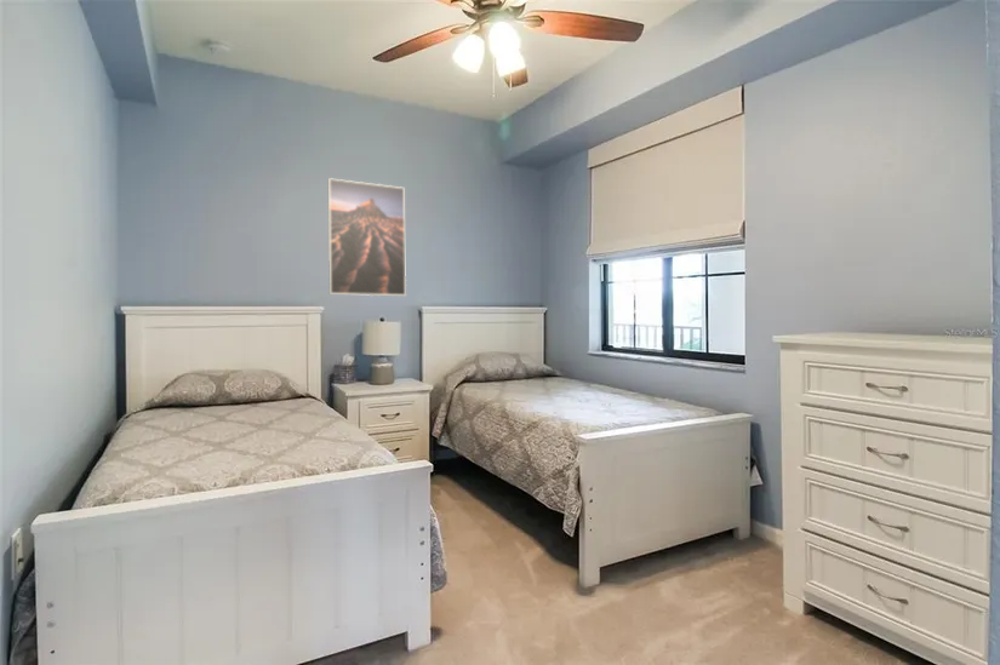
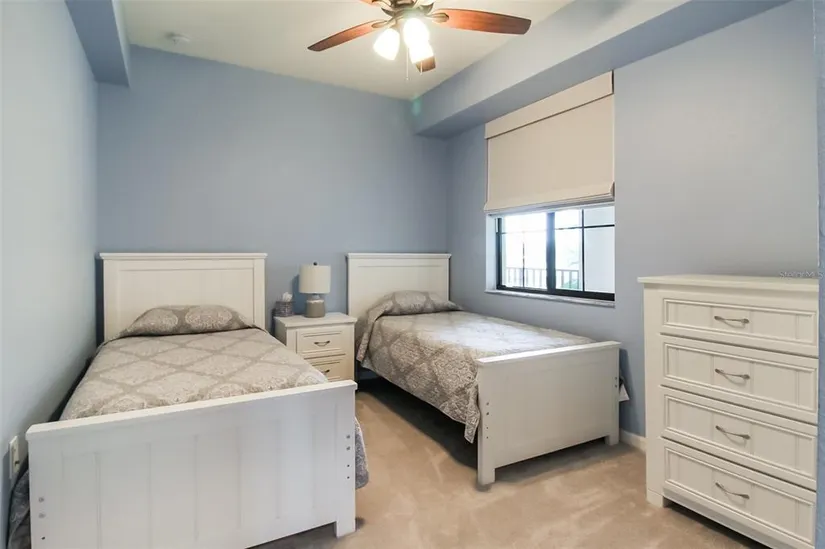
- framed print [327,177,407,297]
